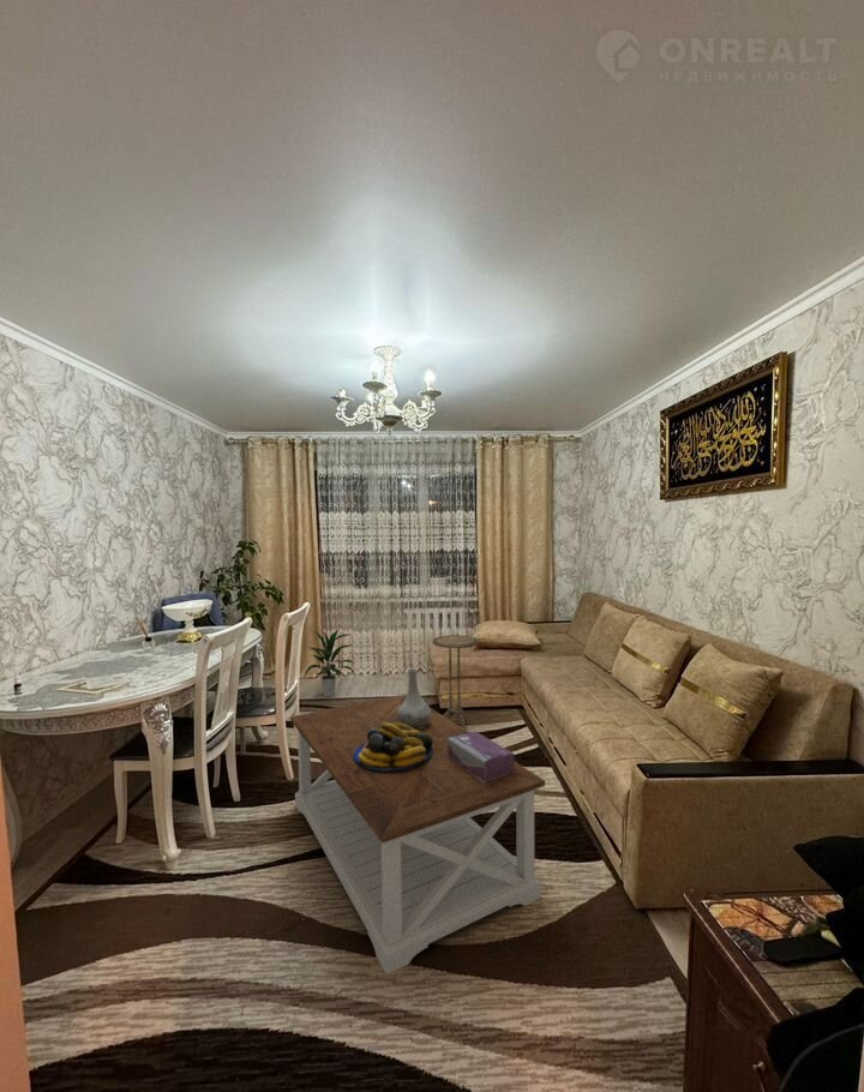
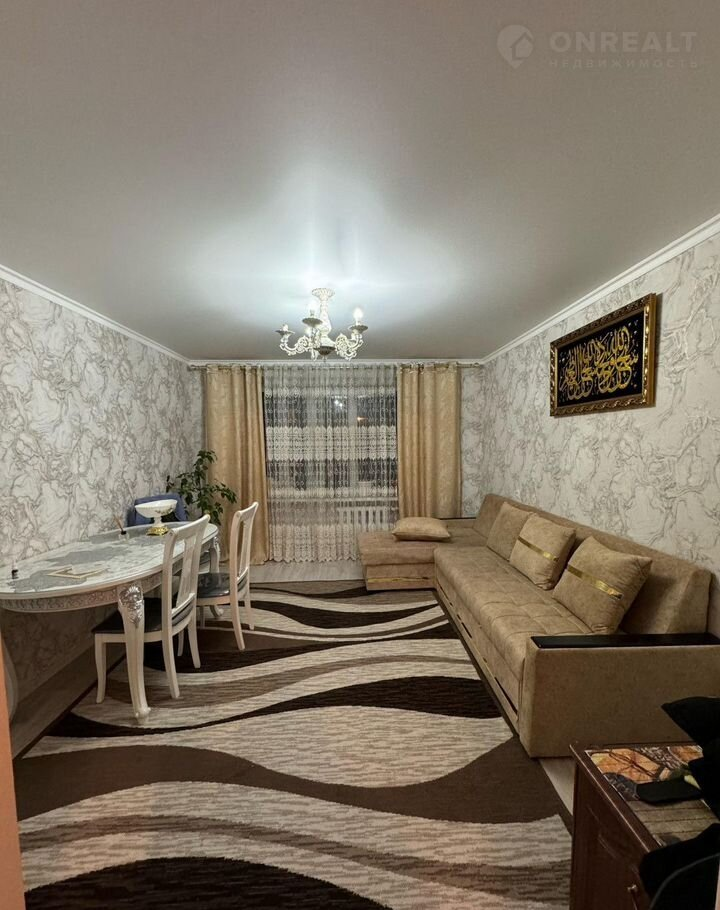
- vase [397,668,432,730]
- fruit bowl [353,724,433,772]
- indoor plant [304,629,356,698]
- tissue box [448,730,516,782]
- coffee table [289,692,546,976]
- side table [431,634,480,732]
